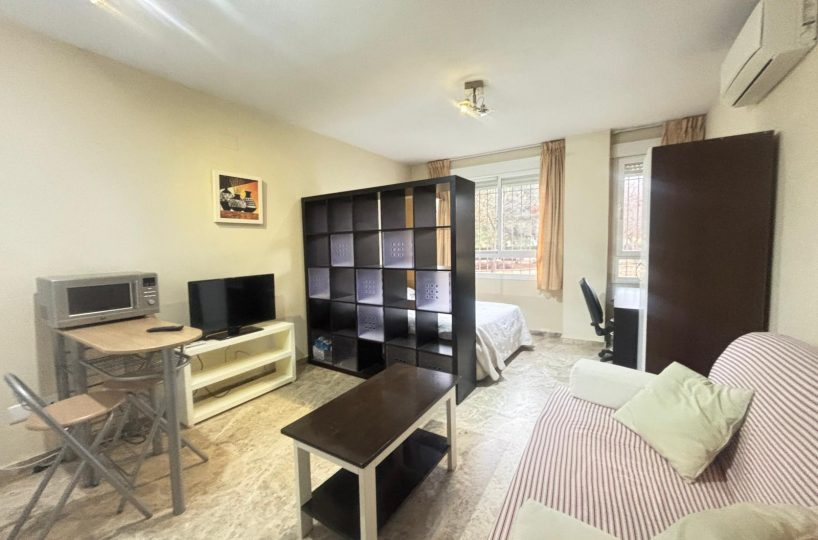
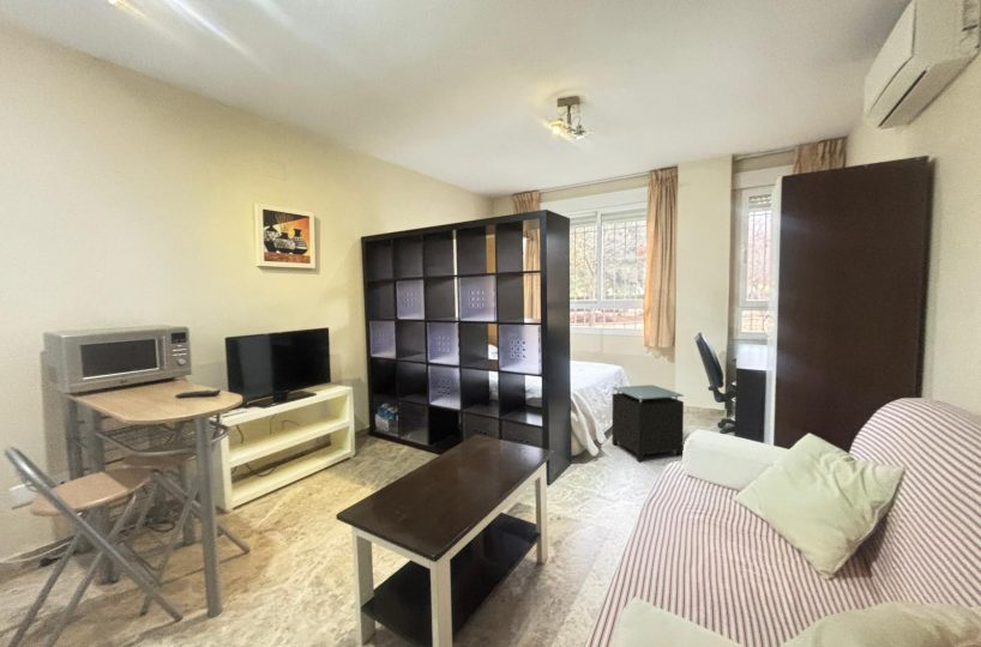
+ nightstand [610,383,685,462]
